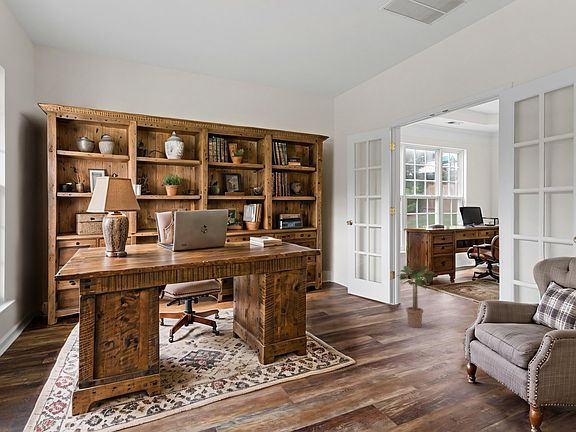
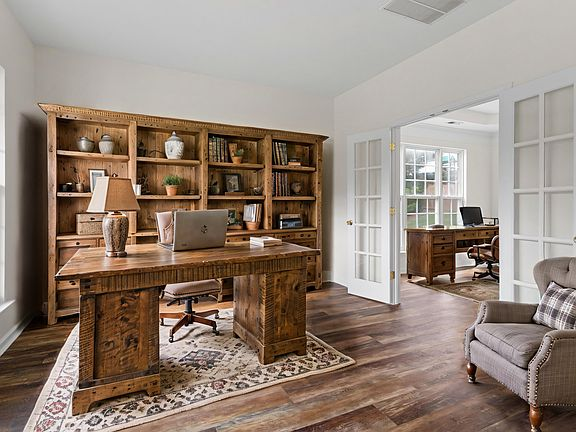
- potted plant [395,265,436,329]
